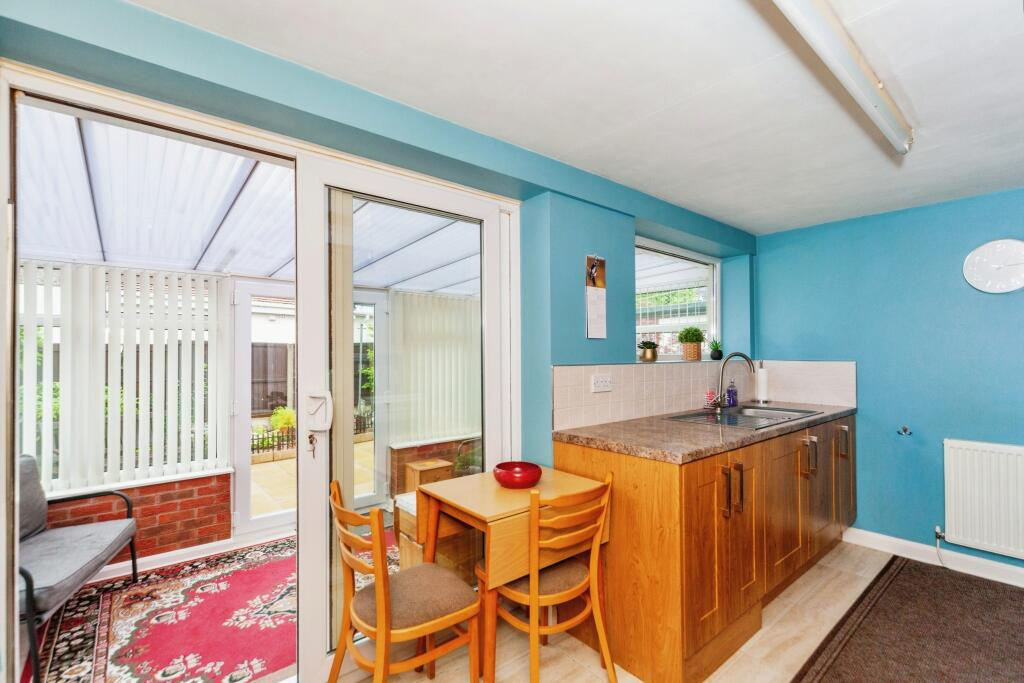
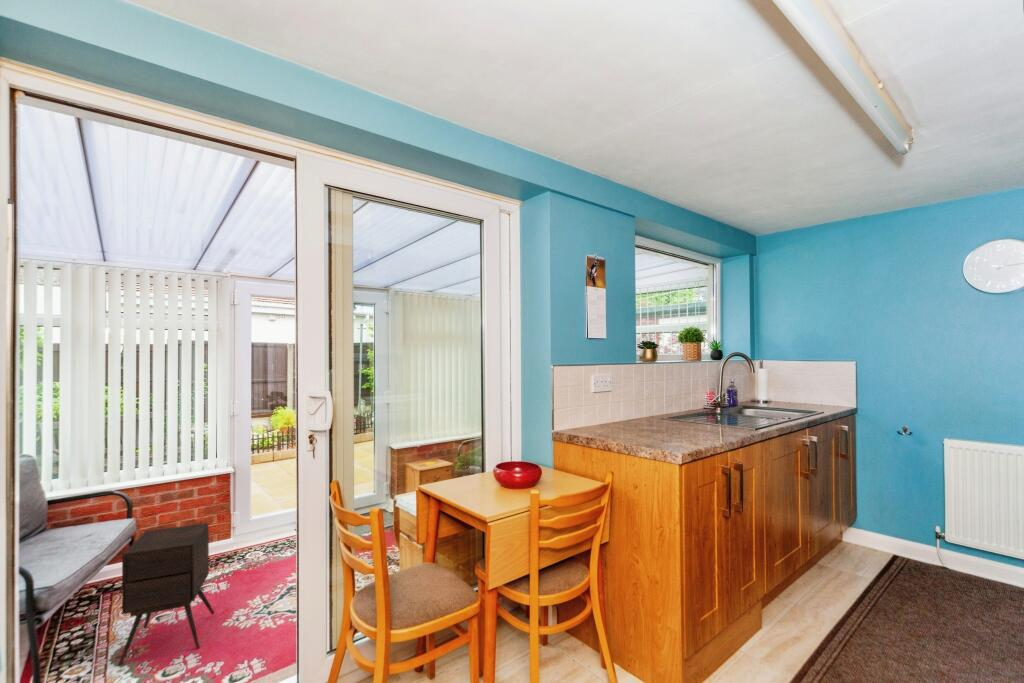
+ side table [117,522,215,667]
